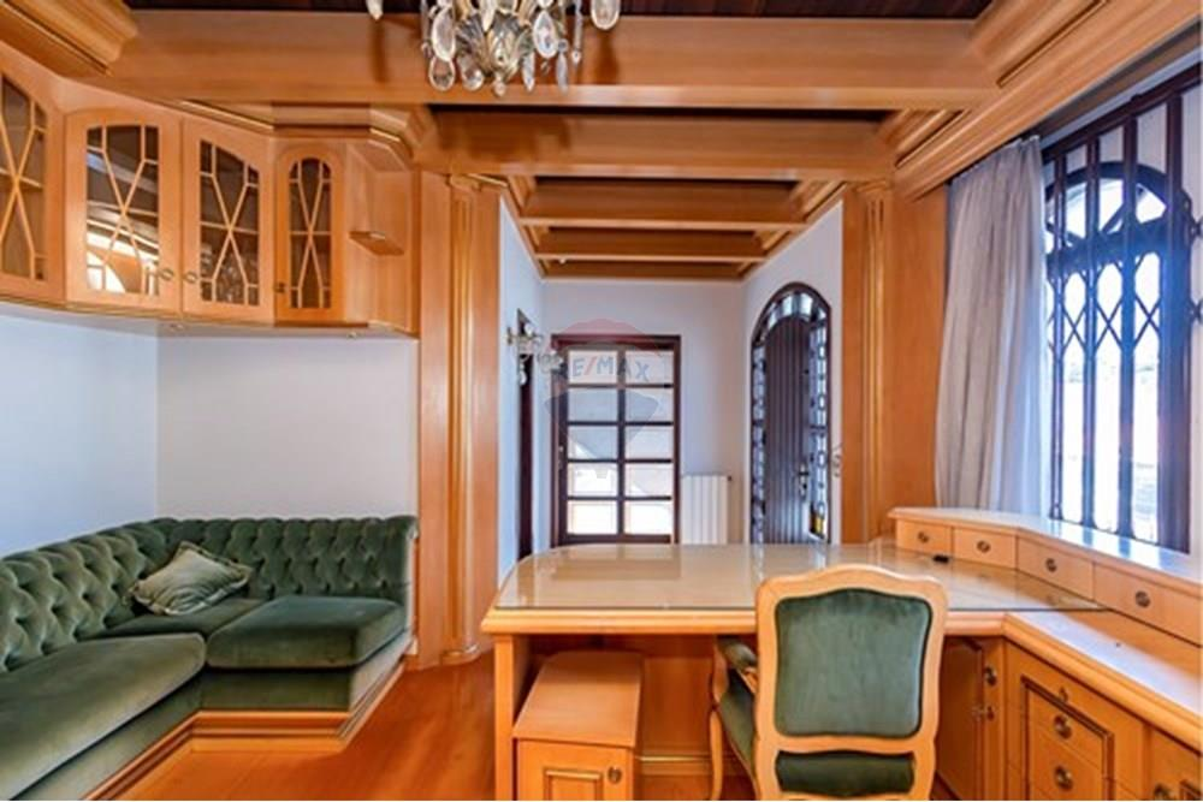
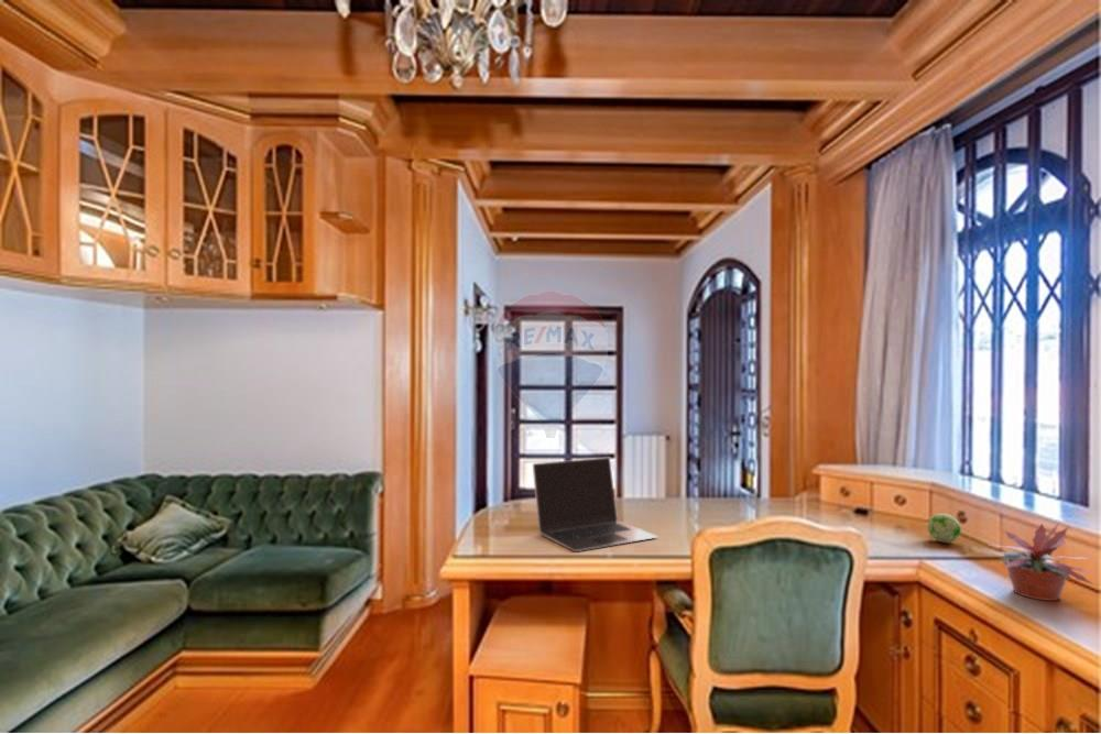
+ decorative ball [926,512,962,544]
+ laptop [532,457,658,552]
+ potted plant [981,519,1098,602]
